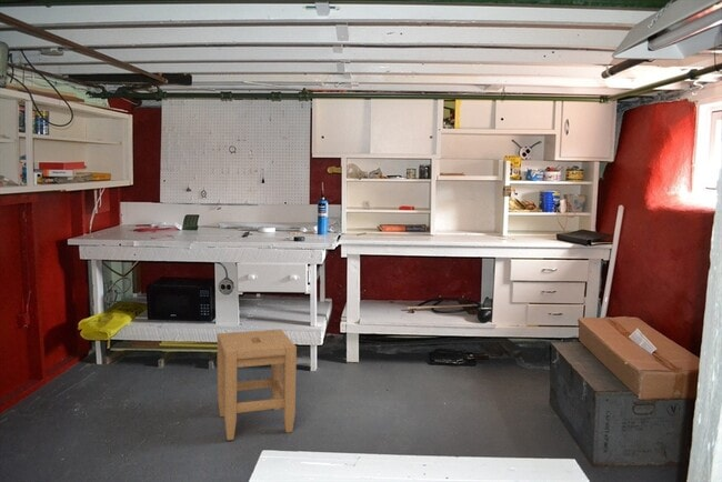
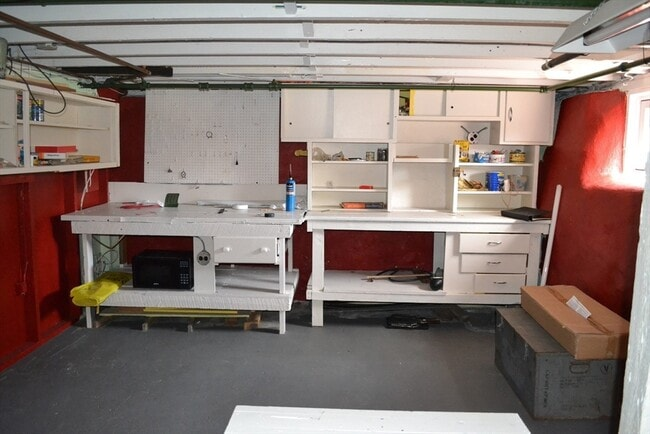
- stool [217,329,298,441]
